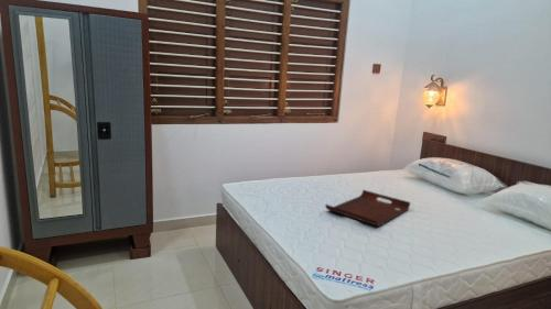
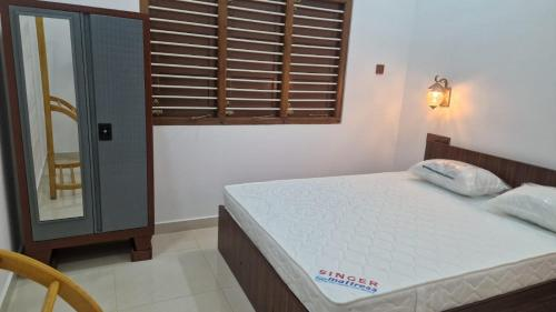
- serving tray [324,189,411,228]
